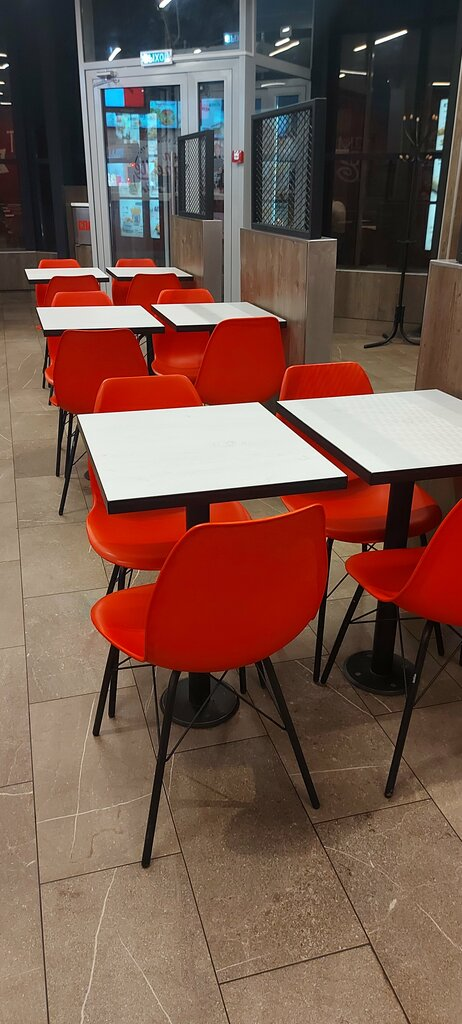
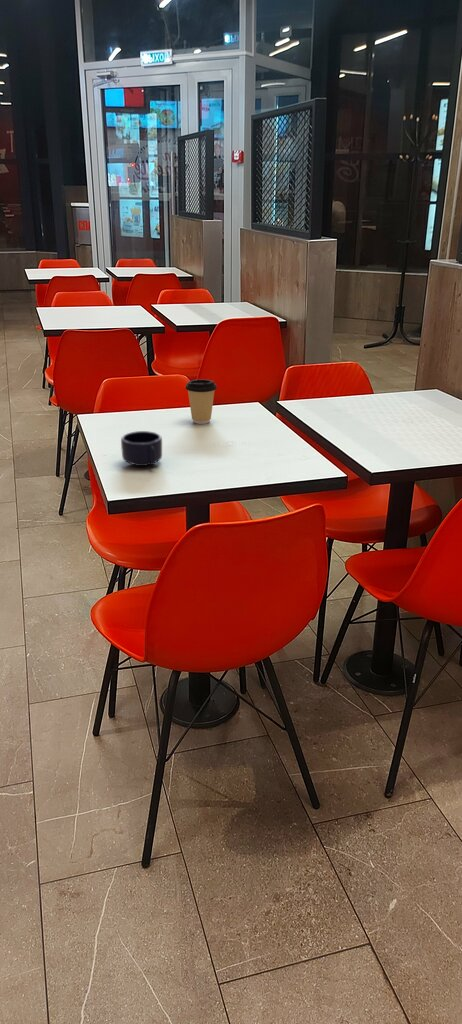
+ coffee cup [185,378,218,425]
+ mug [120,430,163,467]
